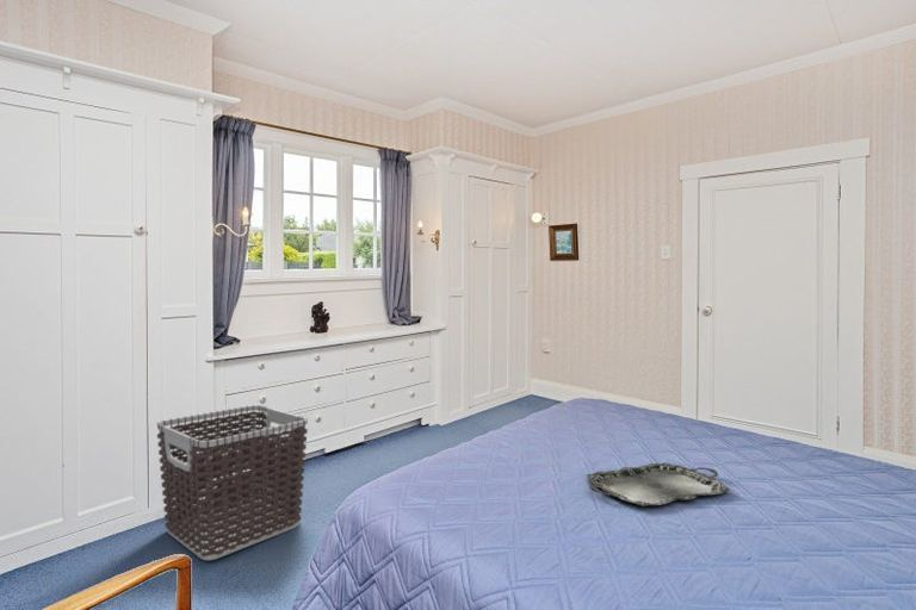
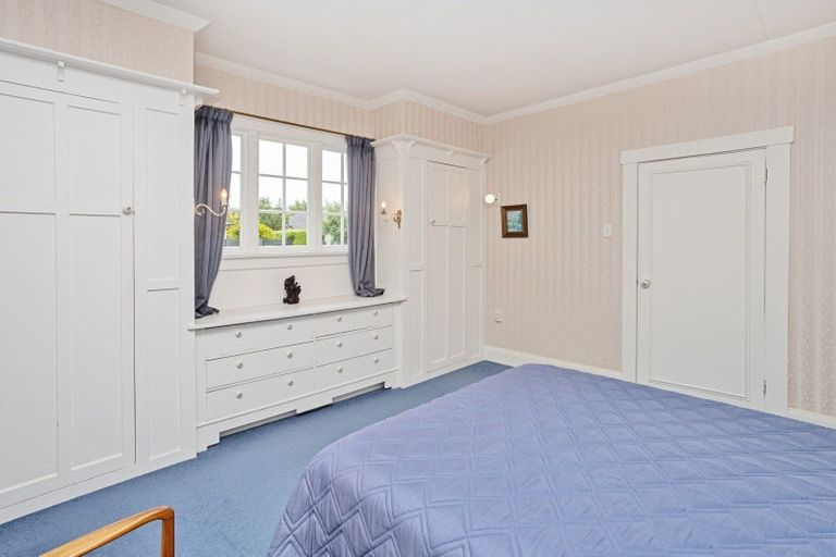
- serving tray [586,461,730,508]
- clothes hamper [156,404,309,561]
